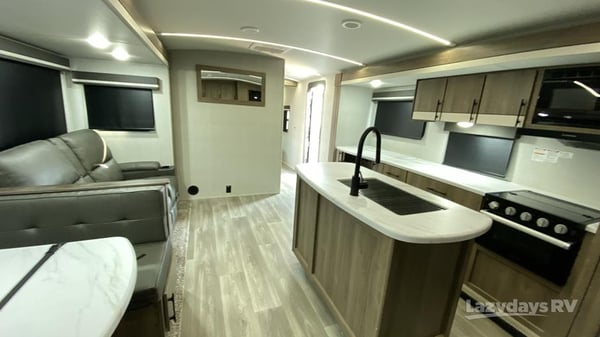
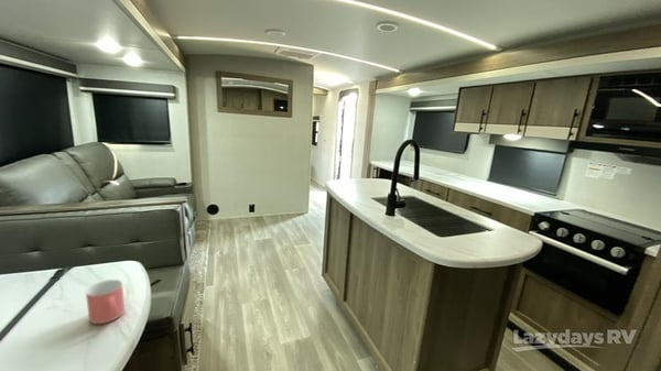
+ mug [85,279,126,325]
